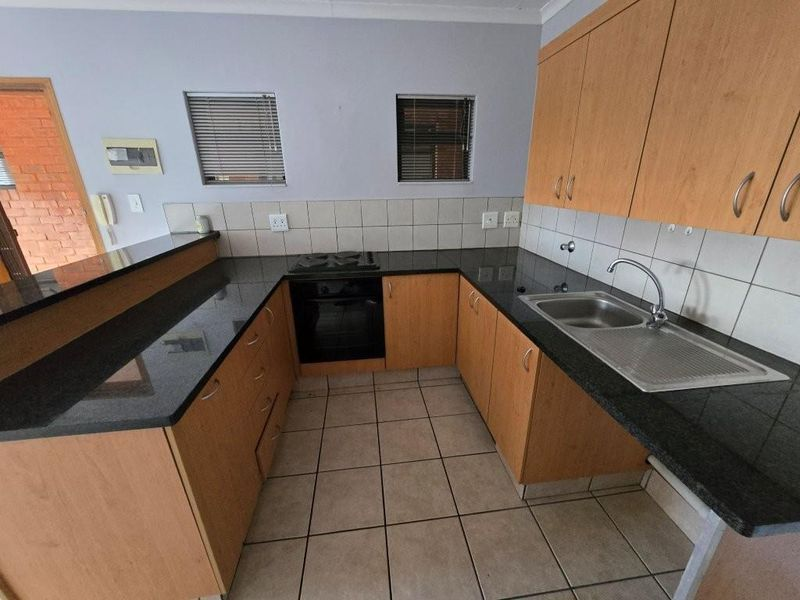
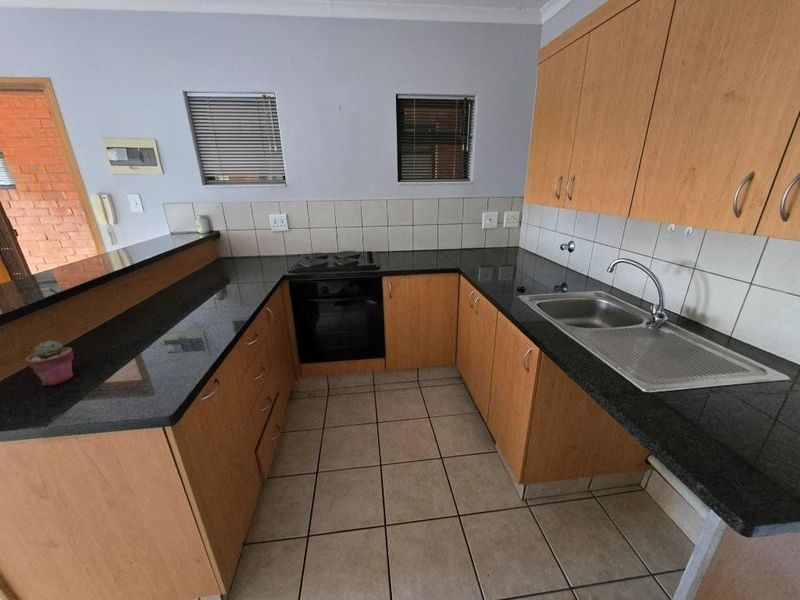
+ potted succulent [25,340,74,386]
